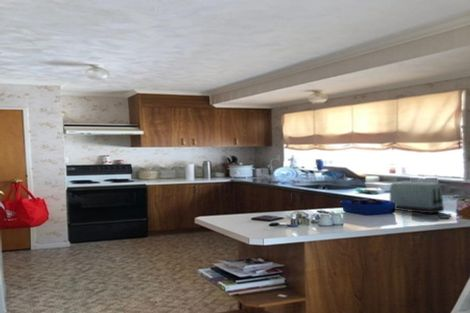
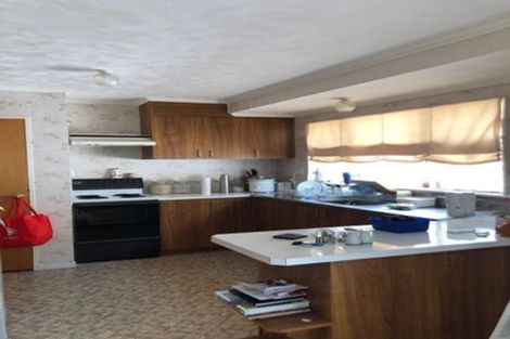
- toaster [389,181,445,214]
